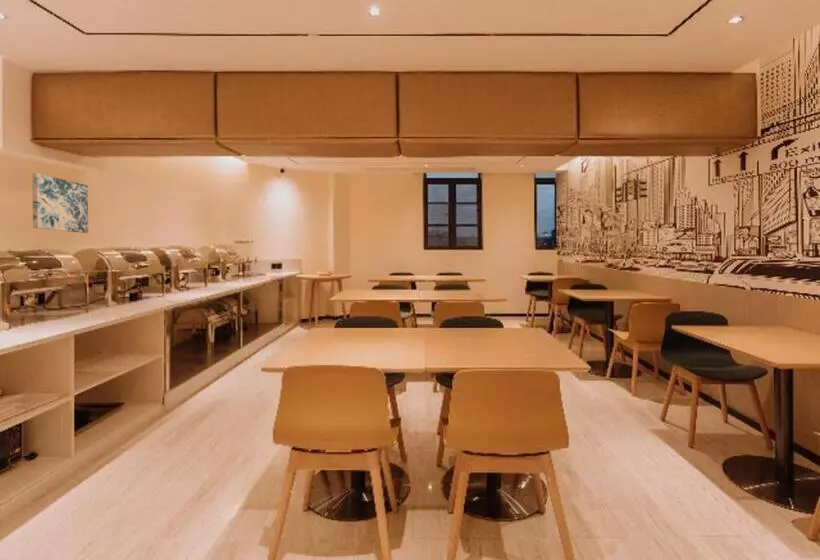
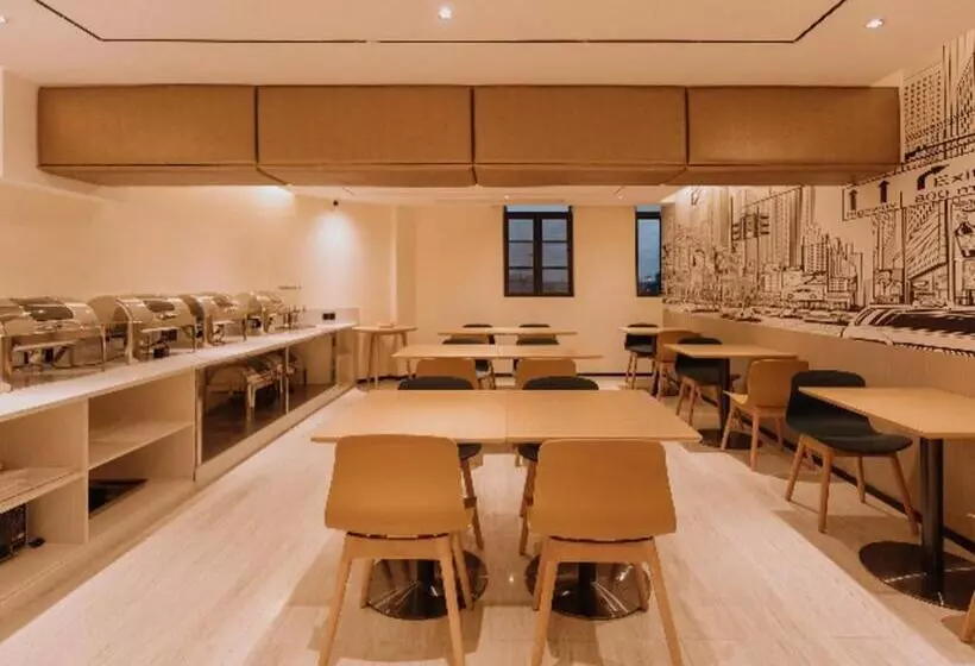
- wall art [31,172,89,234]
